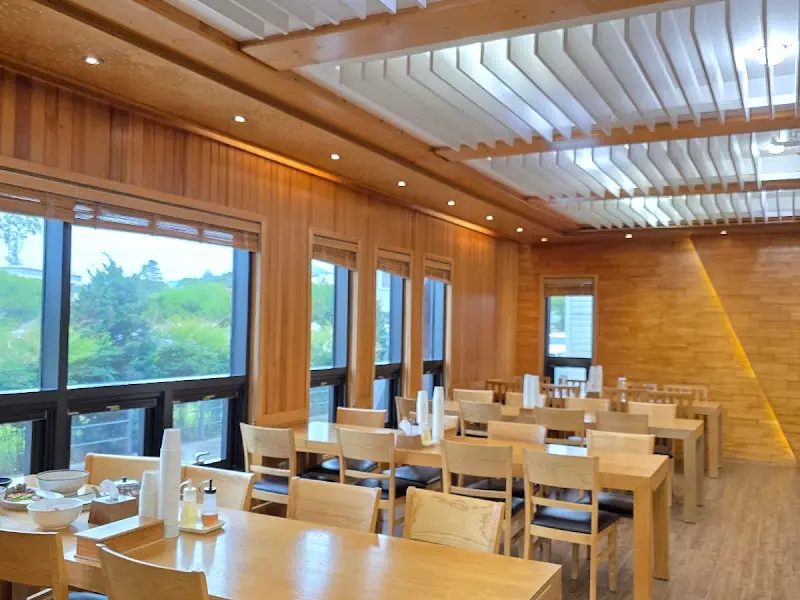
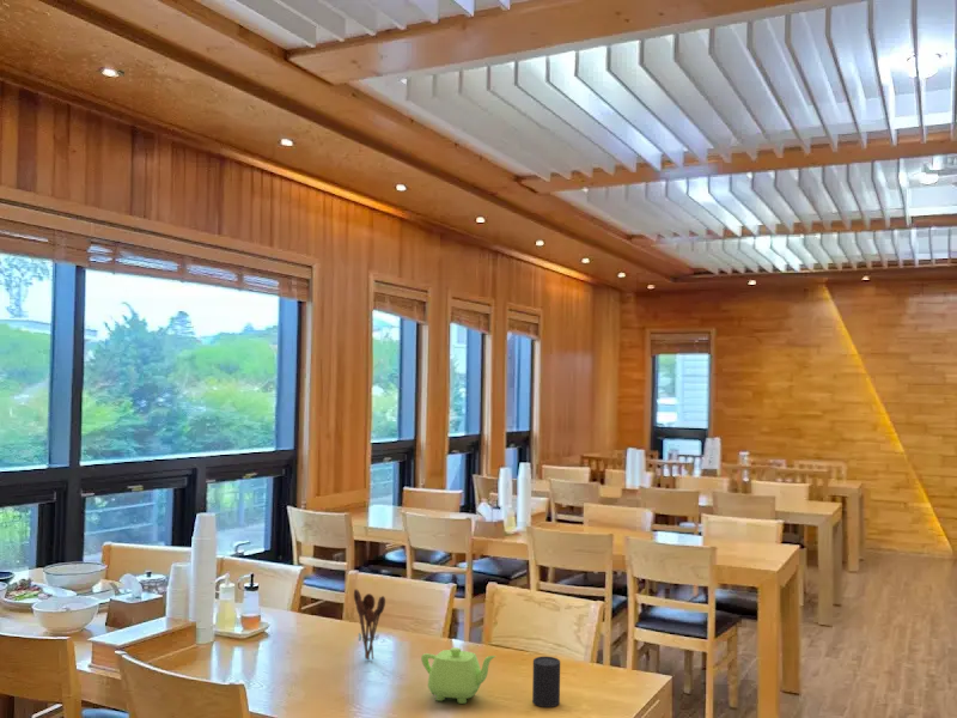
+ teapot [420,646,498,705]
+ cup [531,656,561,708]
+ utensil holder [353,588,386,661]
